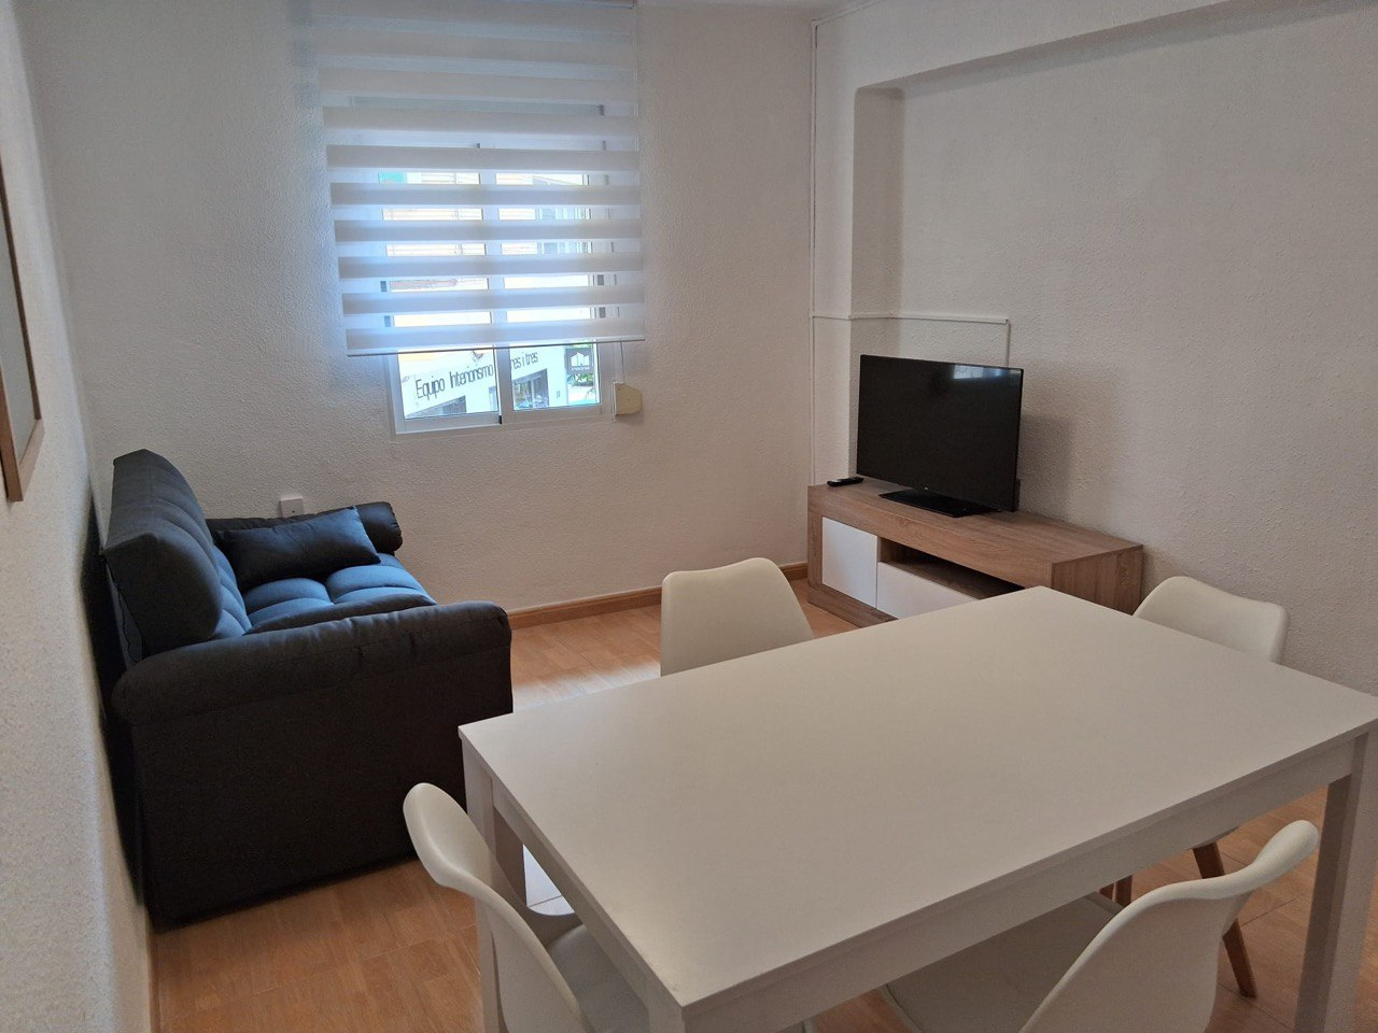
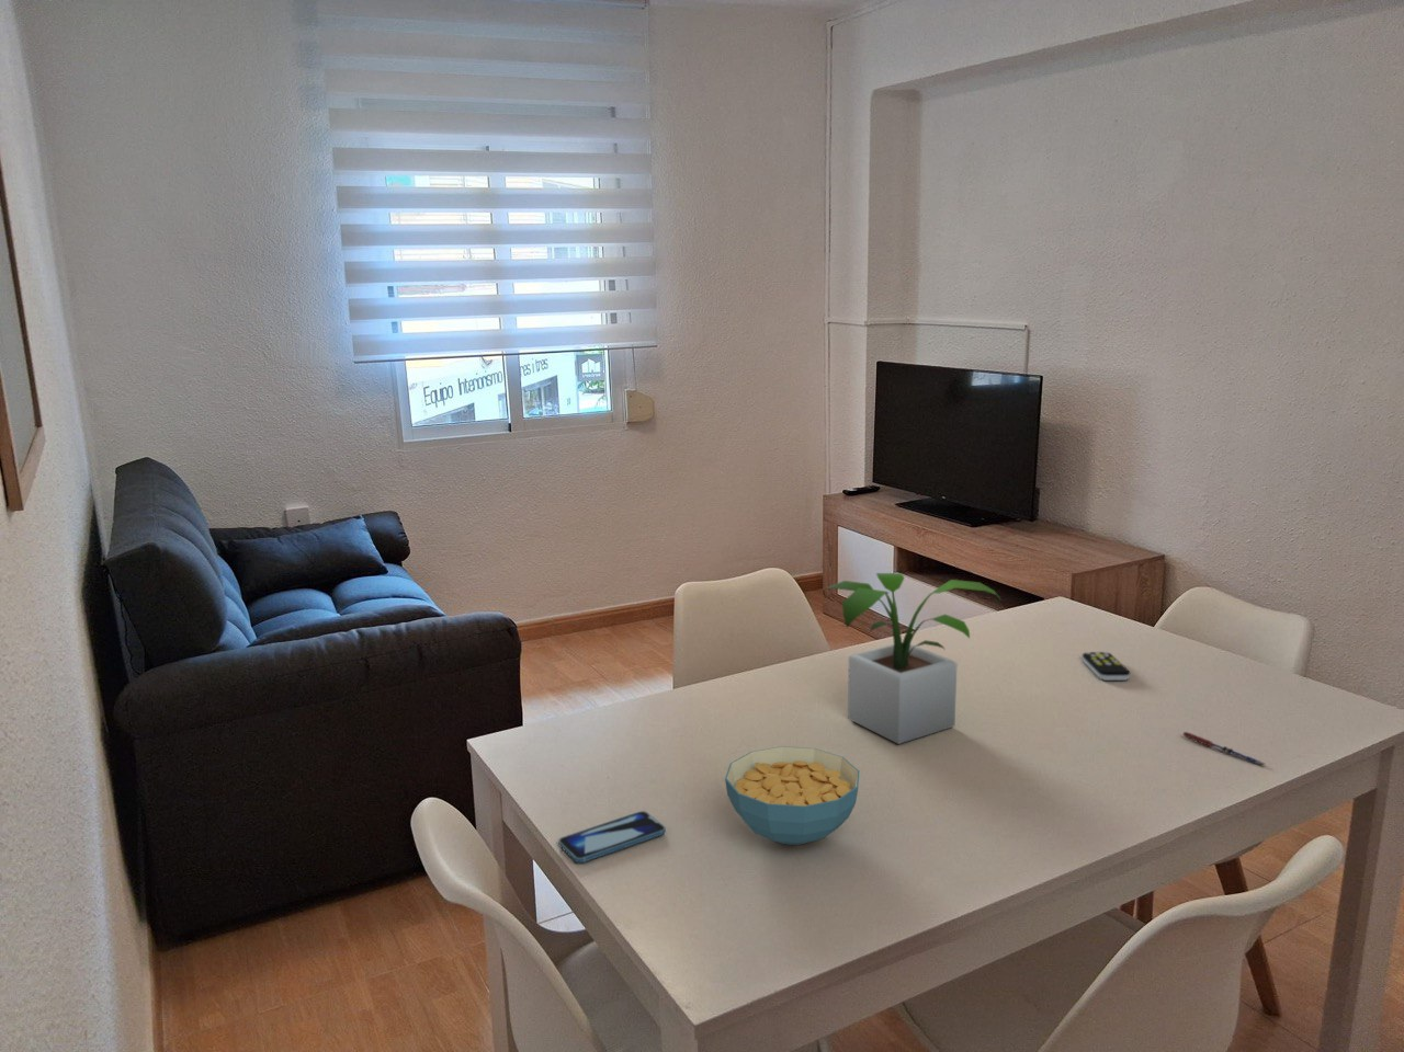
+ potted plant [823,572,1002,745]
+ pen [1182,730,1266,767]
+ cereal bowl [724,745,860,846]
+ smartphone [557,810,667,863]
+ remote control [1080,651,1131,682]
